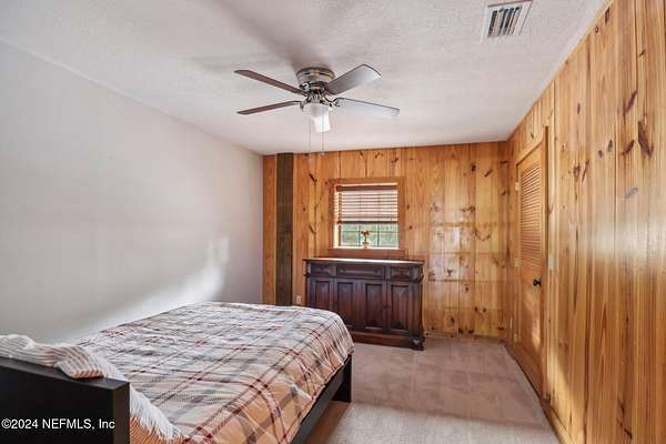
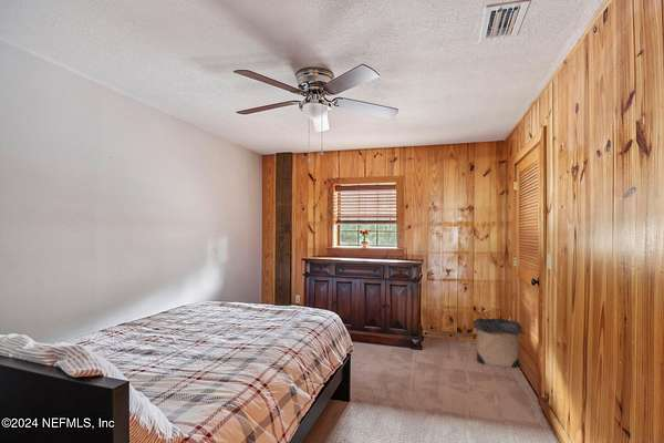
+ laundry hamper [473,308,525,369]
